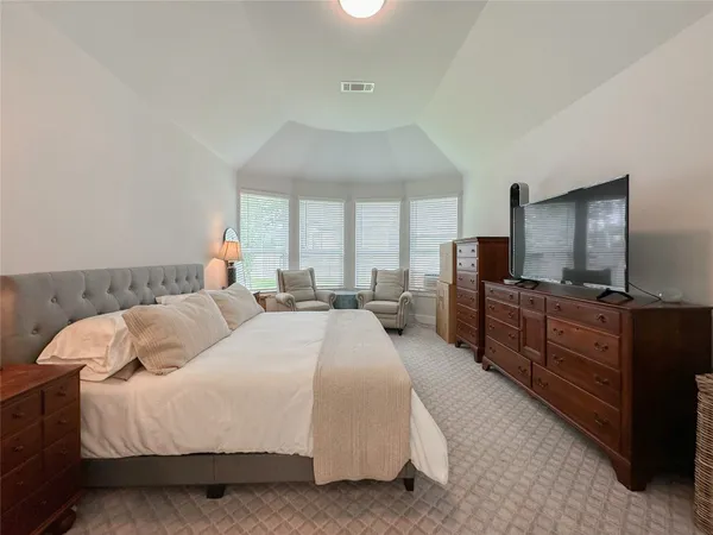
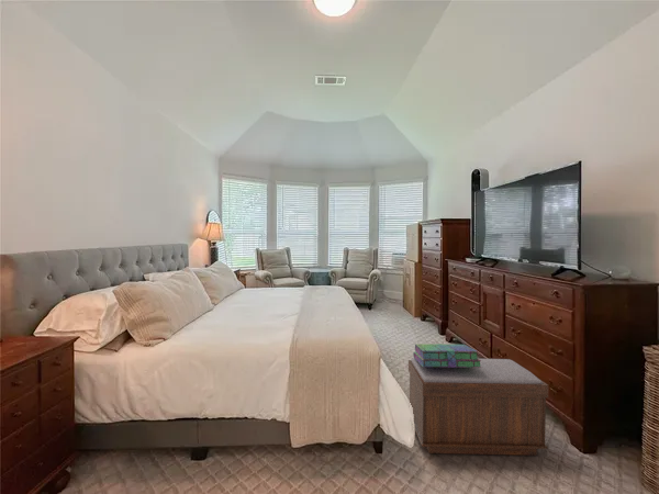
+ stack of books [412,343,482,368]
+ bench [407,357,549,457]
